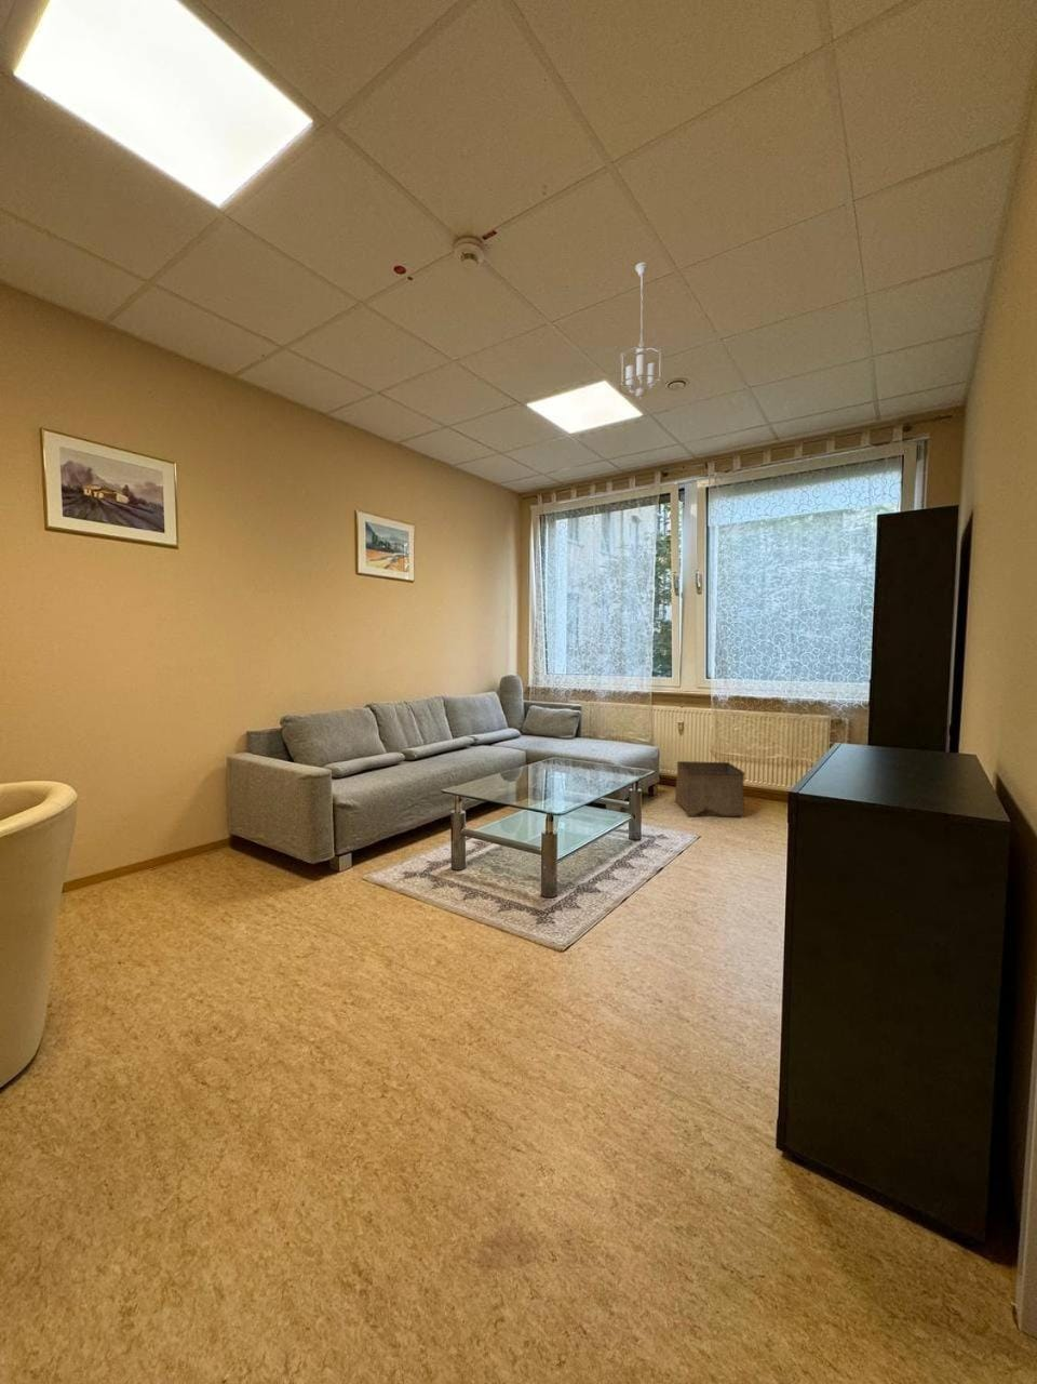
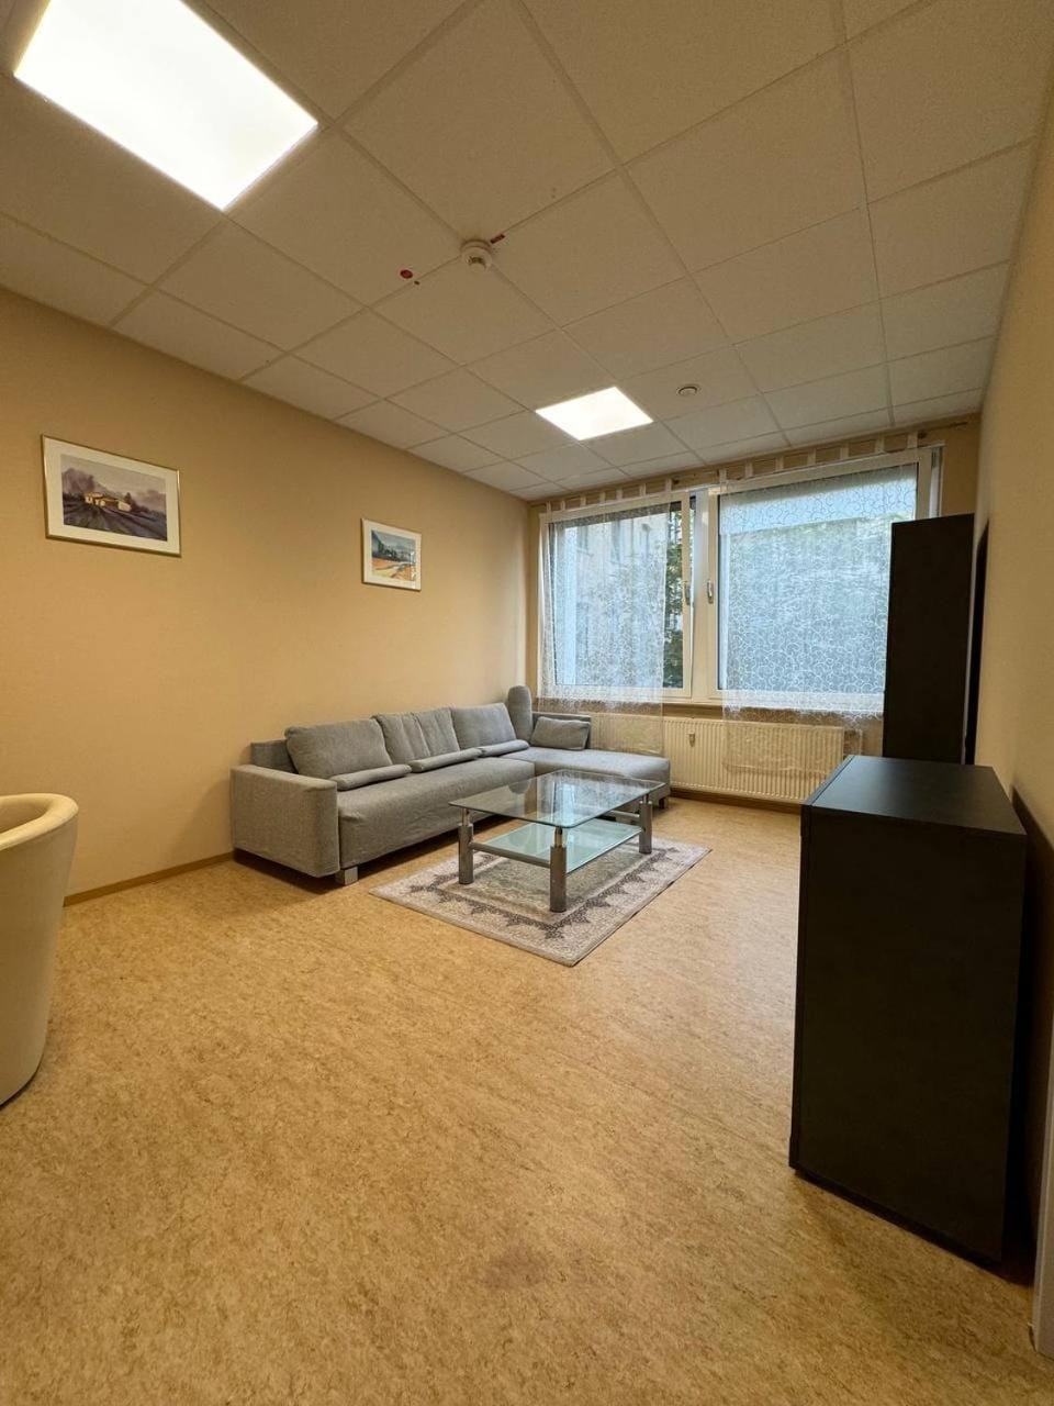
- storage bin [674,761,746,818]
- pendant light [618,262,666,400]
